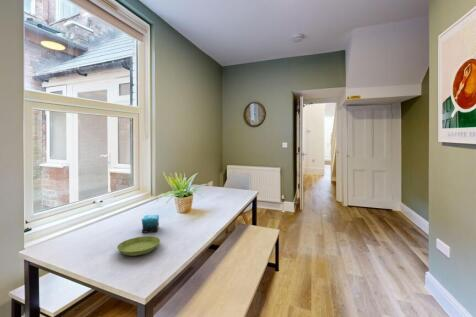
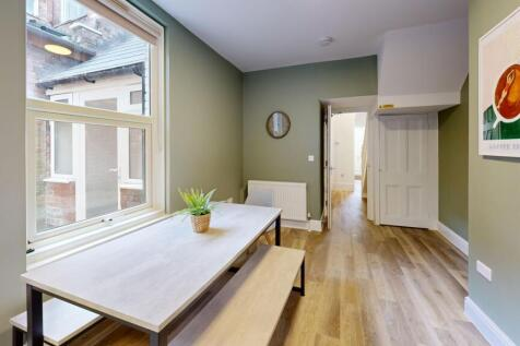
- candle [141,214,160,234]
- saucer [116,235,161,257]
